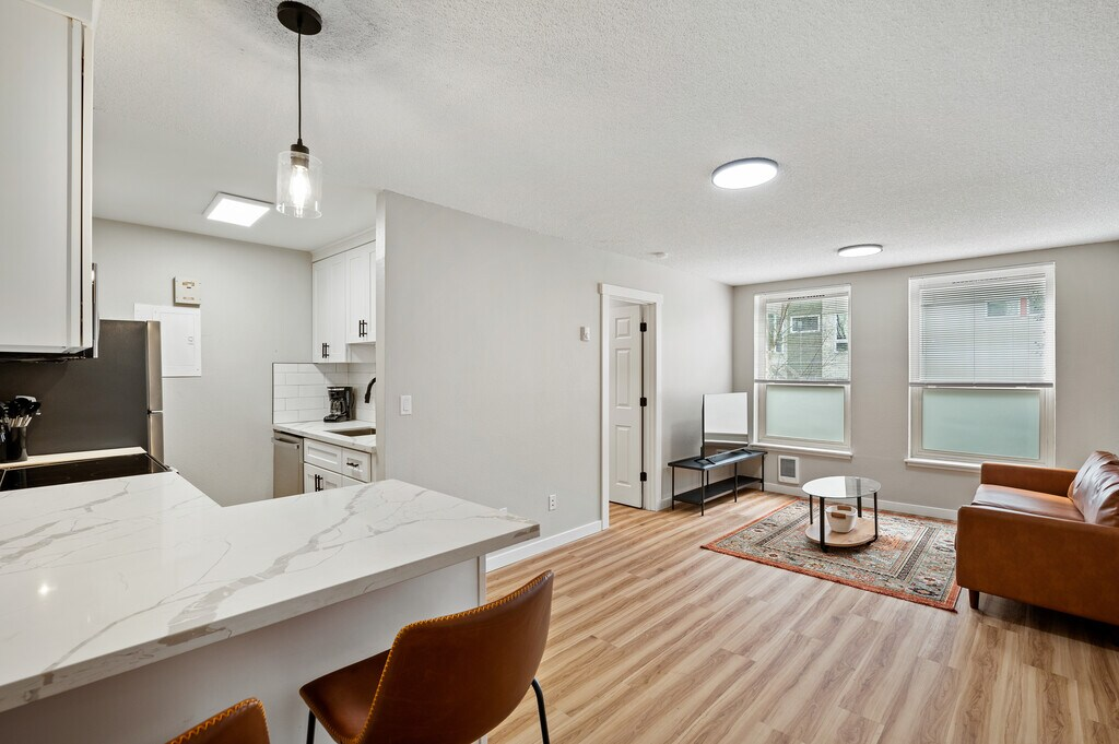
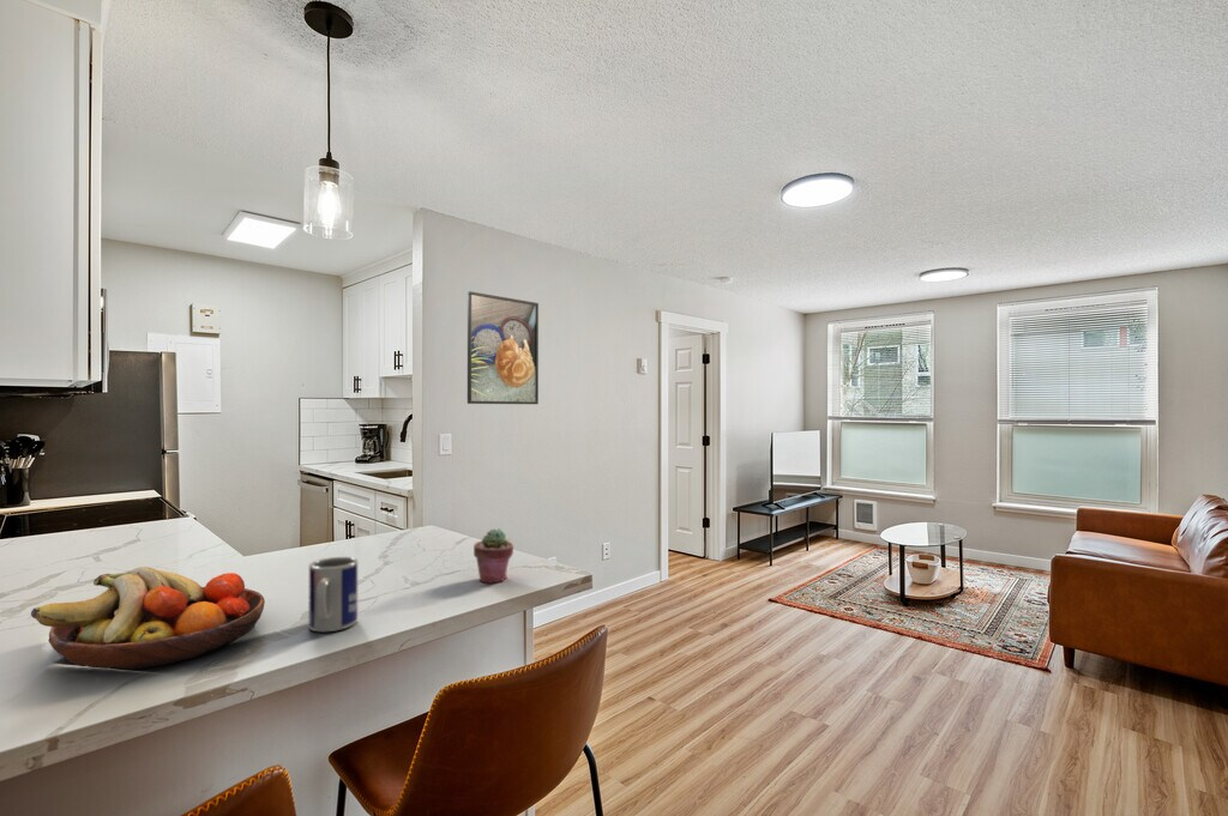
+ mug [307,556,359,633]
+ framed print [466,290,540,405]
+ potted succulent [472,527,514,585]
+ fruit bowl [30,566,266,671]
